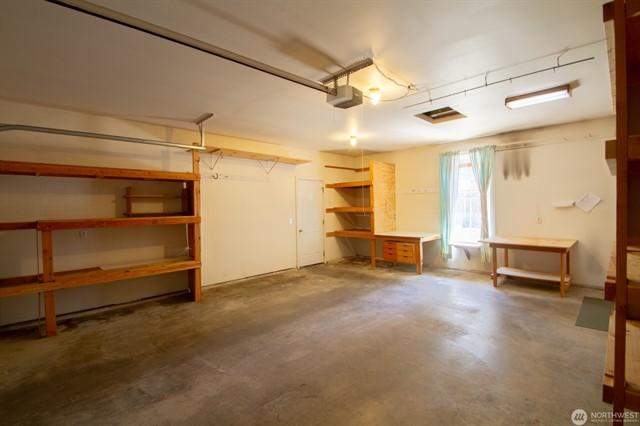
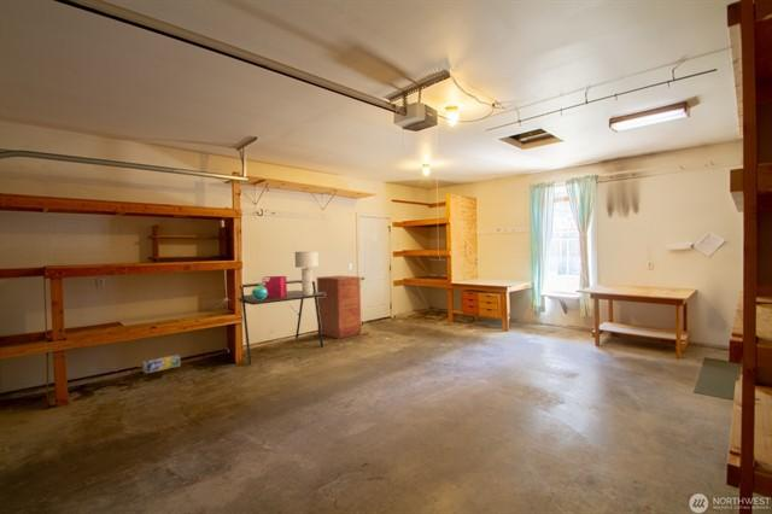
+ box [141,354,182,375]
+ globe [248,276,269,300]
+ filing cabinet [315,274,362,340]
+ storage bin [261,275,288,298]
+ desk [227,279,326,366]
+ lamp [294,250,318,296]
